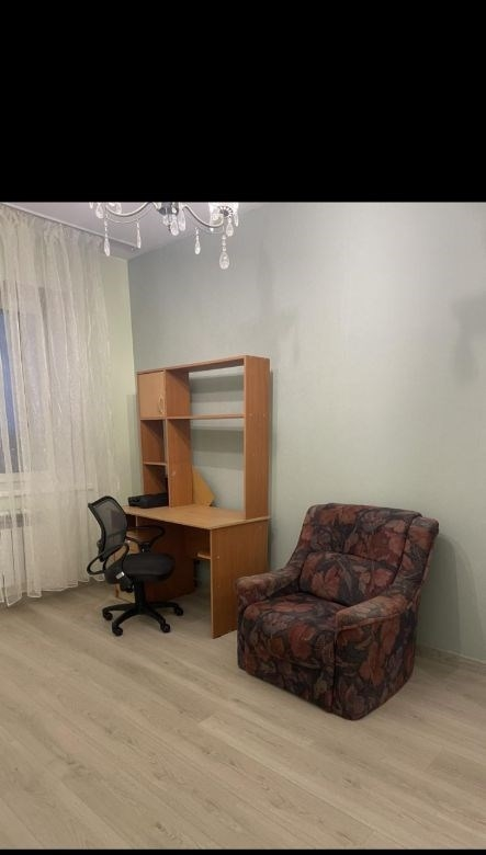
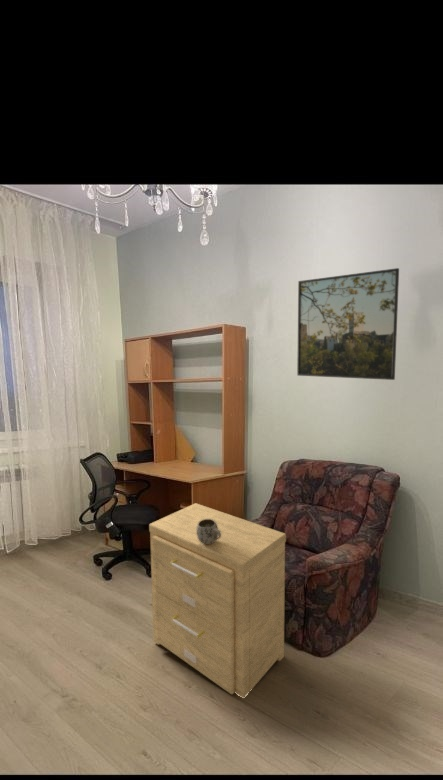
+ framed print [296,267,400,381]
+ mug [197,519,221,544]
+ side table [148,502,287,698]
